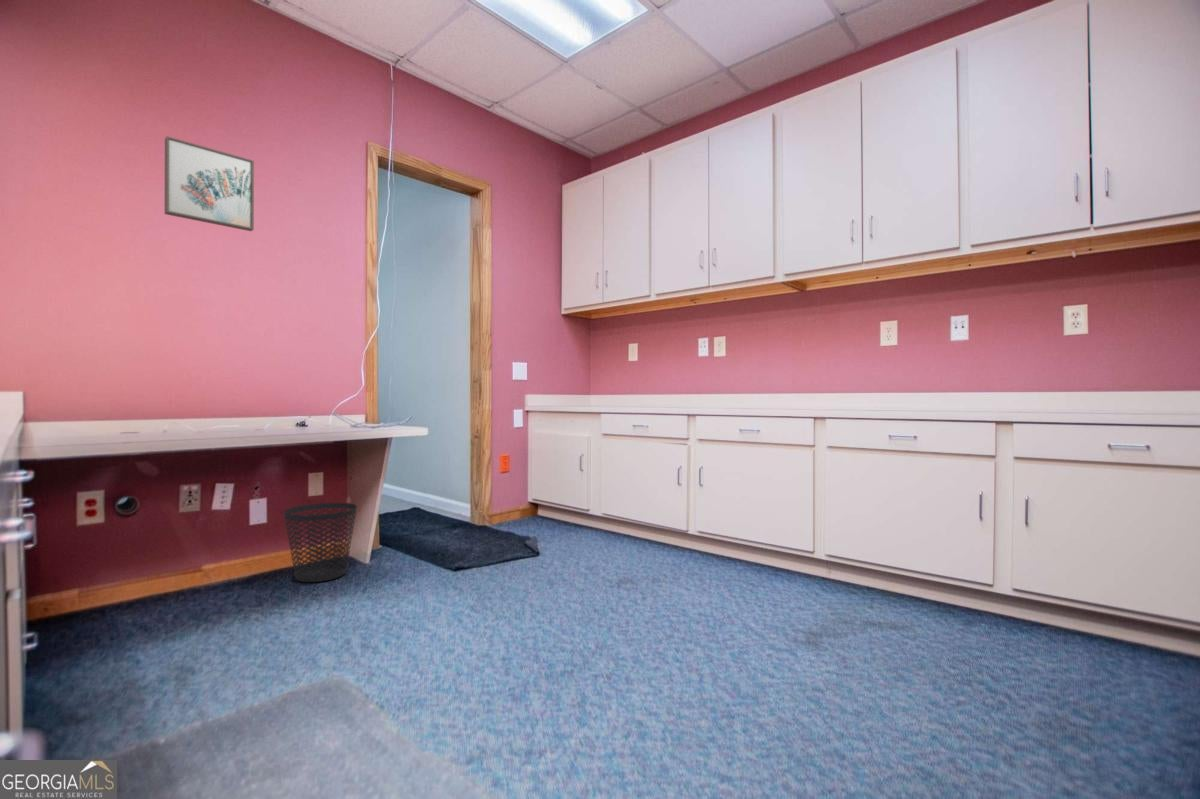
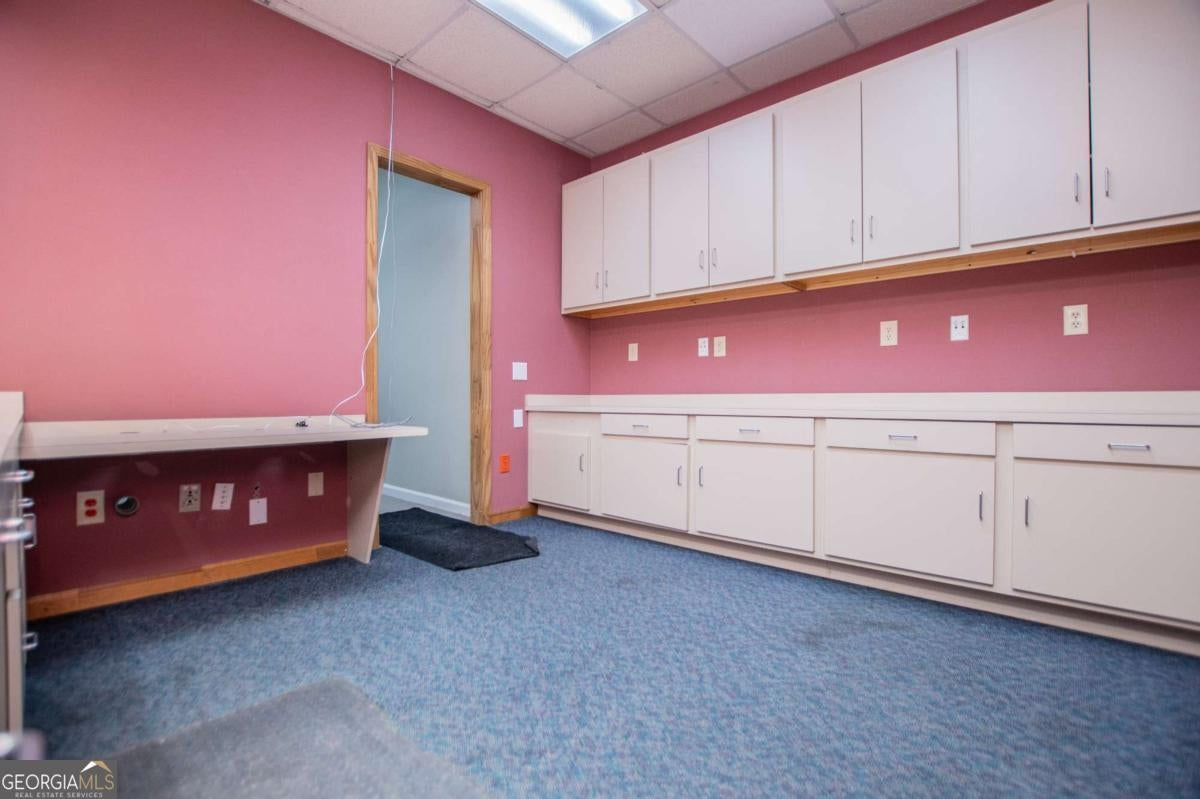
- wastebasket [283,502,358,583]
- wall art [164,135,255,232]
